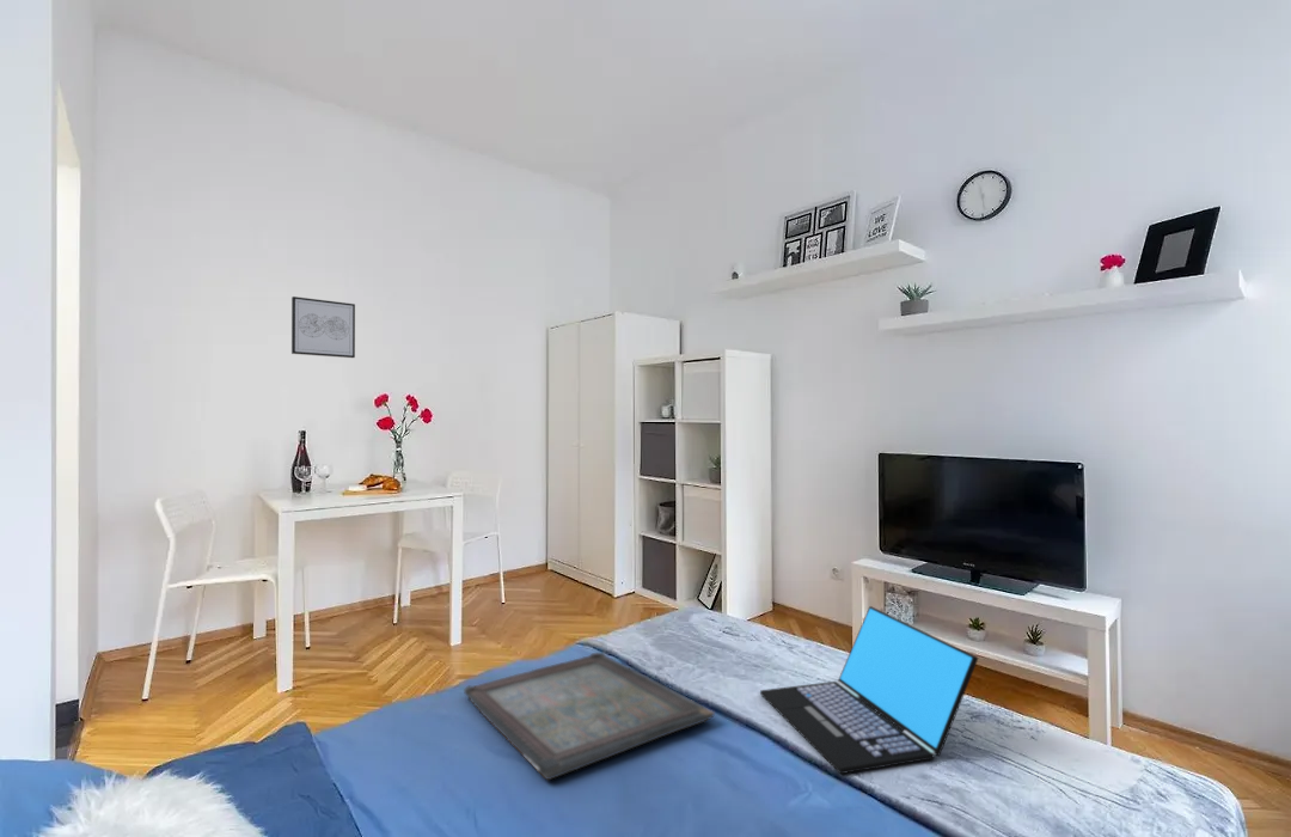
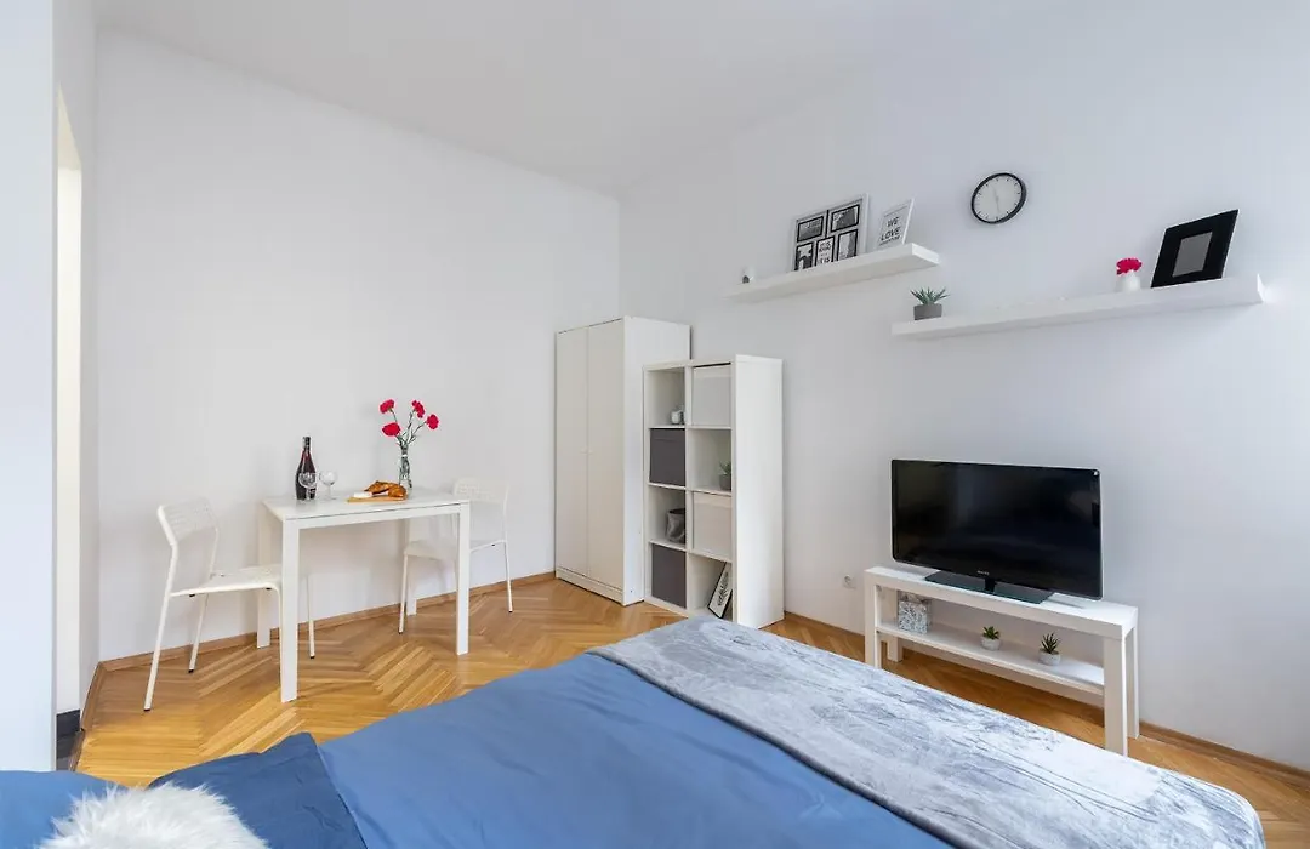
- serving tray [463,652,716,781]
- wall art [290,295,356,359]
- laptop [759,605,979,775]
